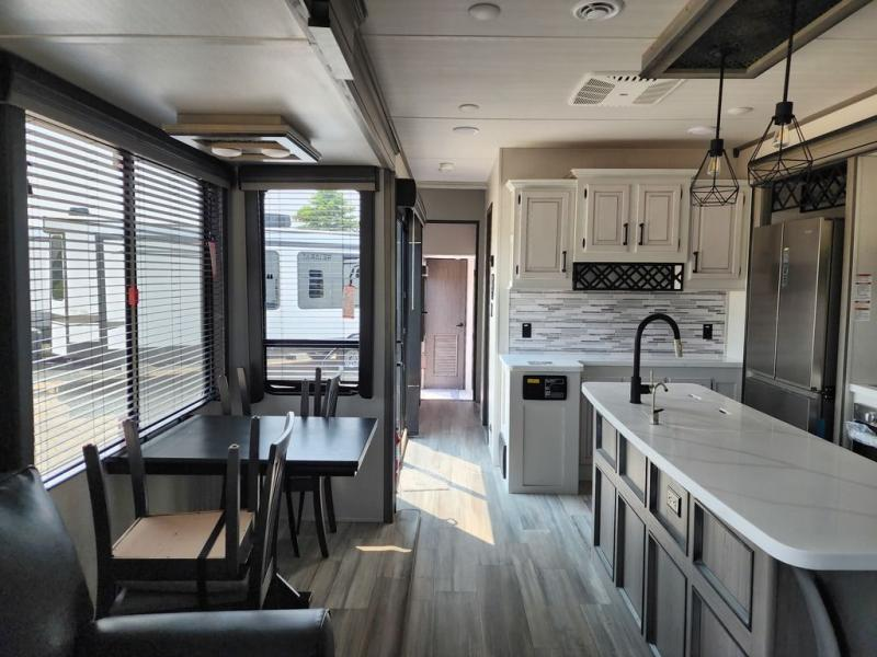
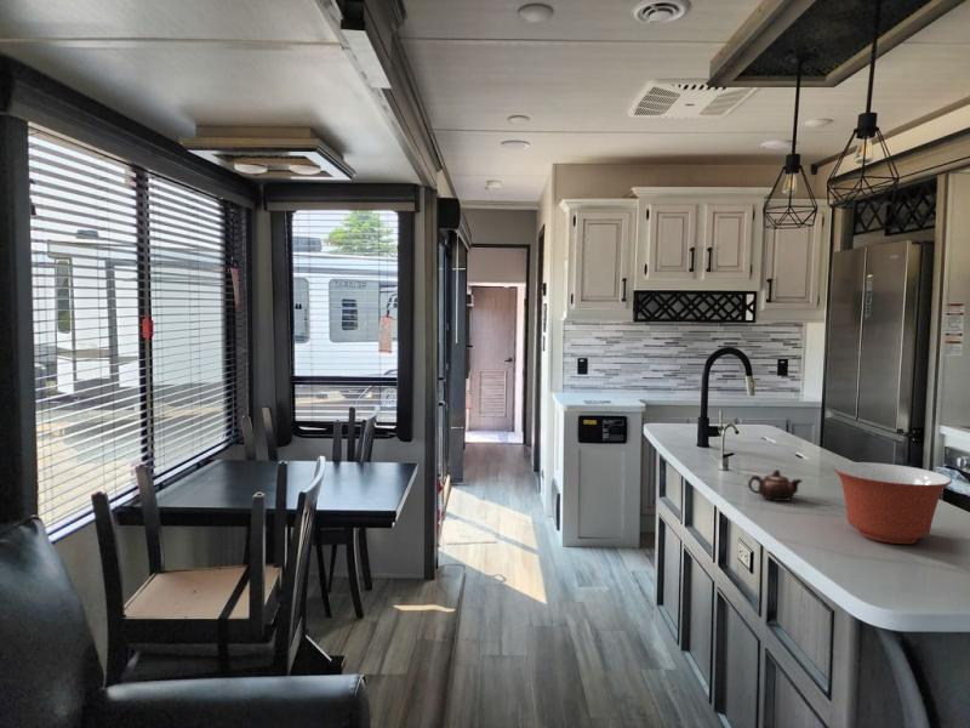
+ teapot [747,468,803,502]
+ mixing bowl [832,461,953,545]
